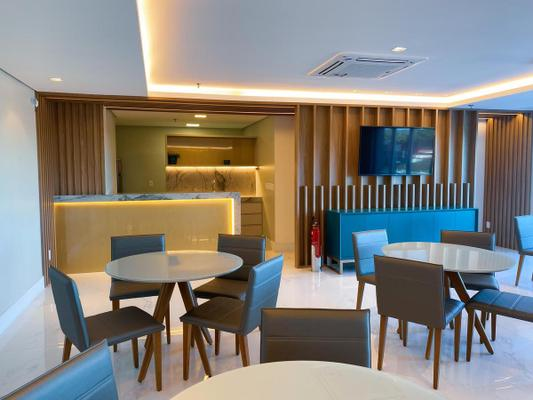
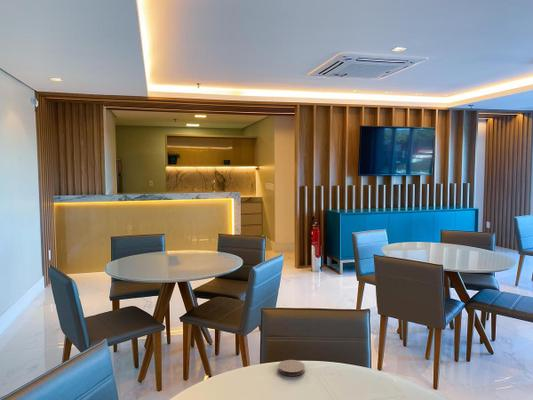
+ coaster [277,359,306,377]
